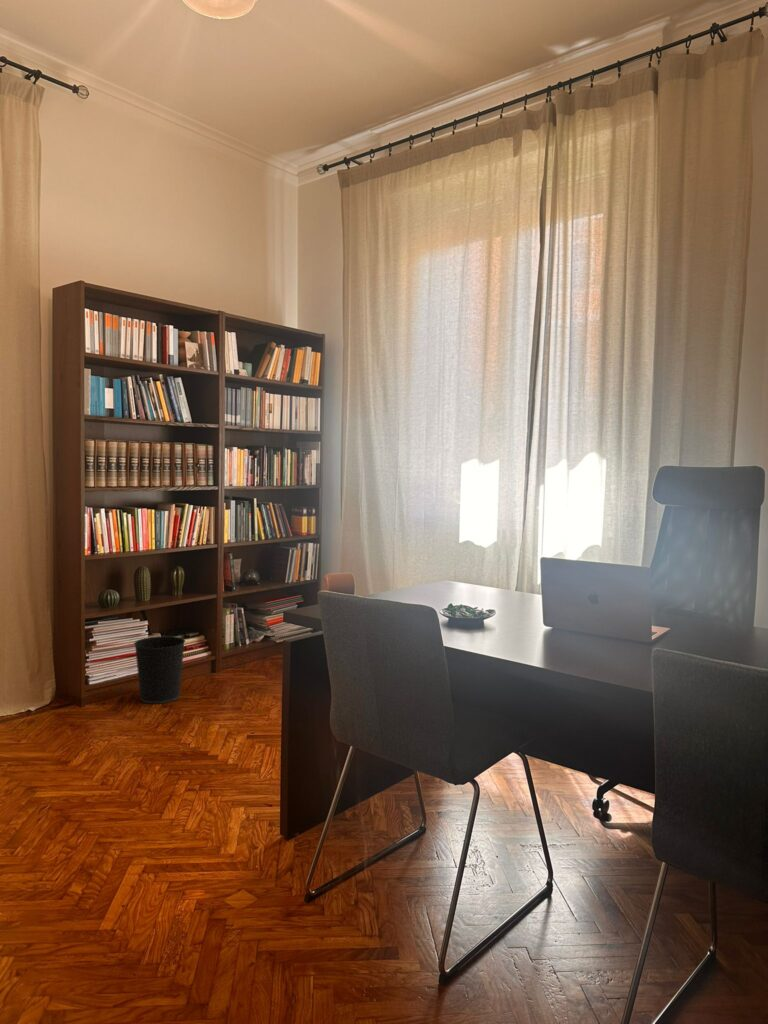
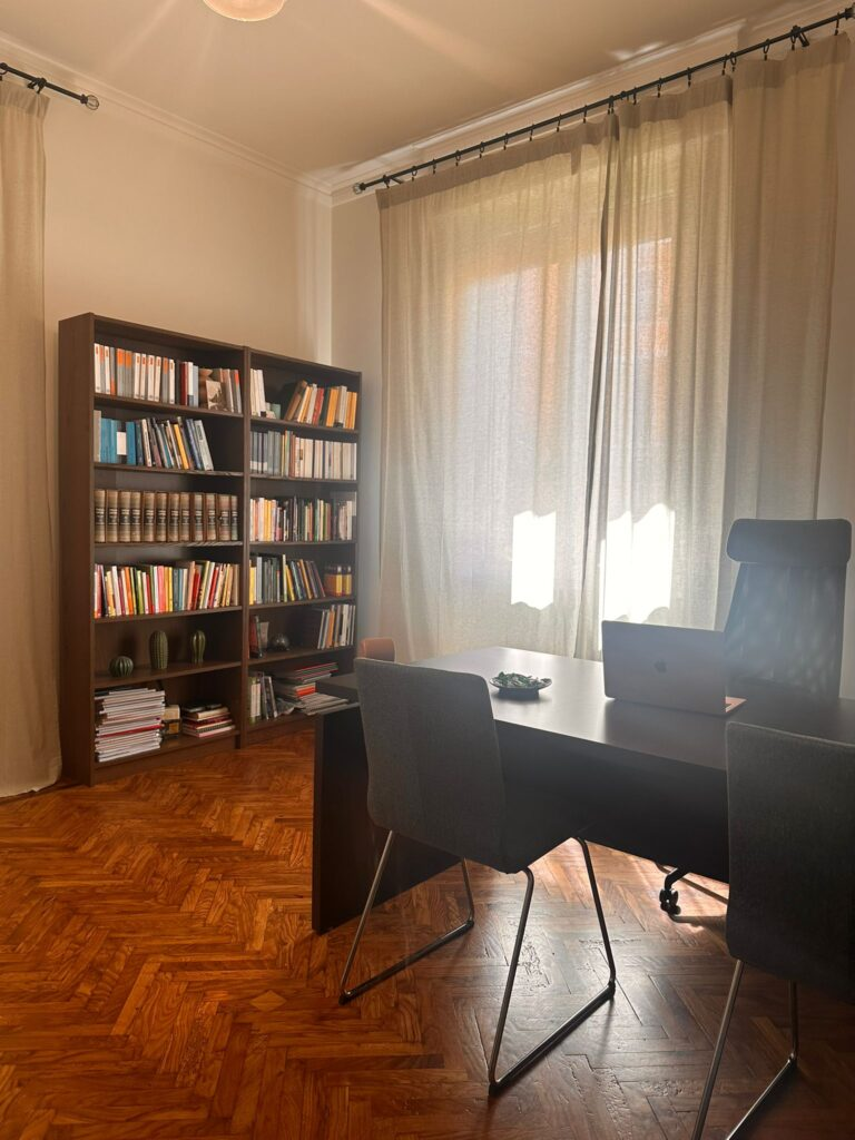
- wastebasket [133,635,186,705]
